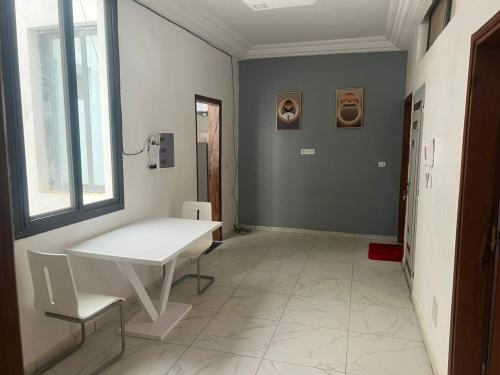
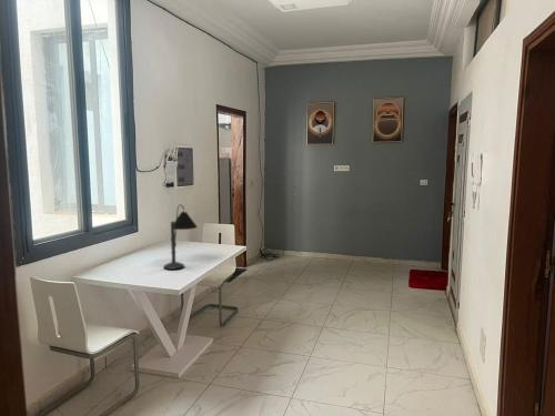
+ desk lamp [162,203,199,271]
